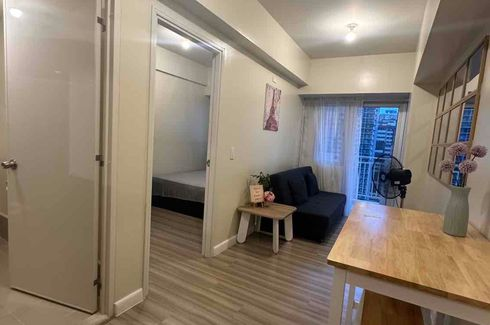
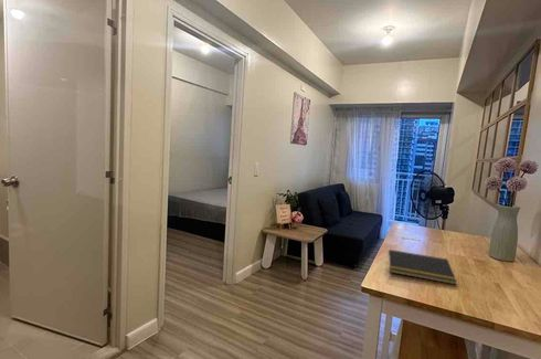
+ notepad [386,249,458,286]
